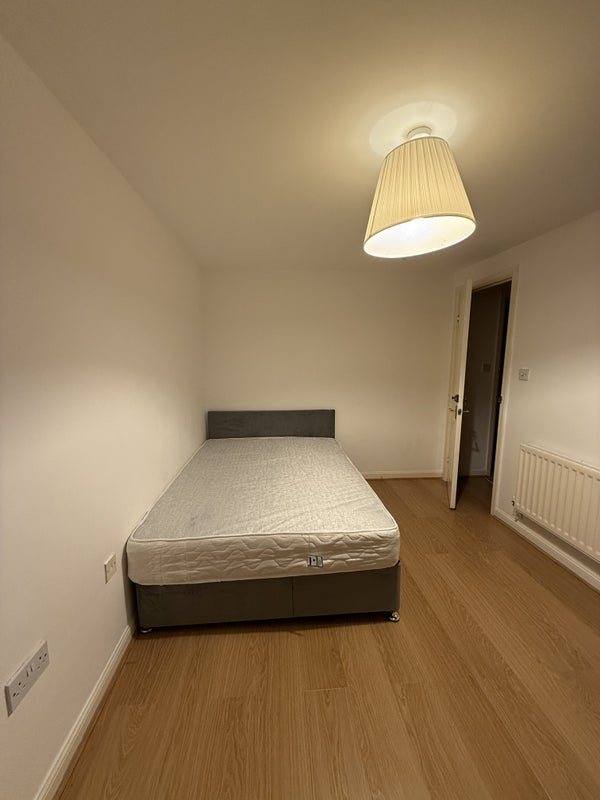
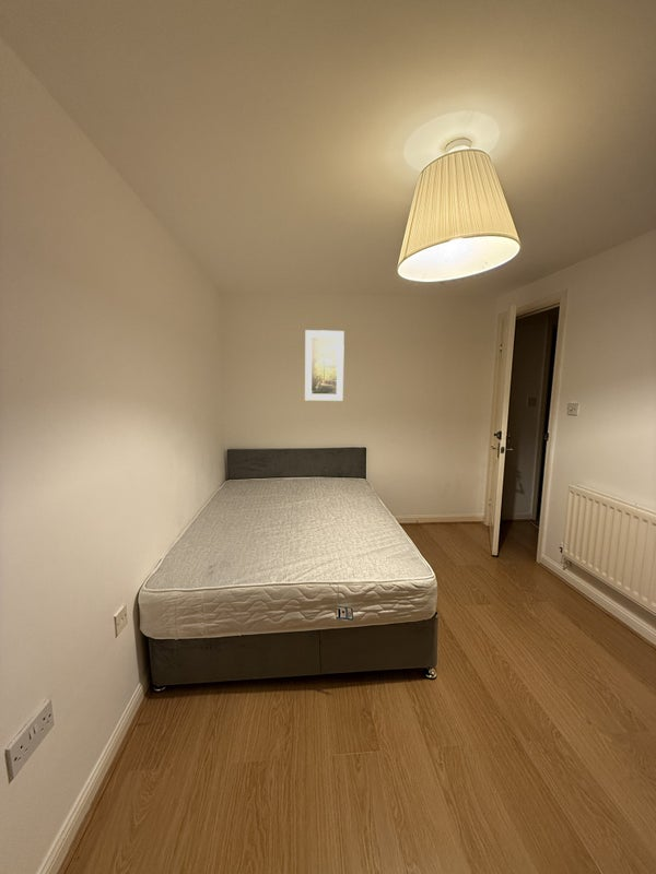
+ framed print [304,329,345,402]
